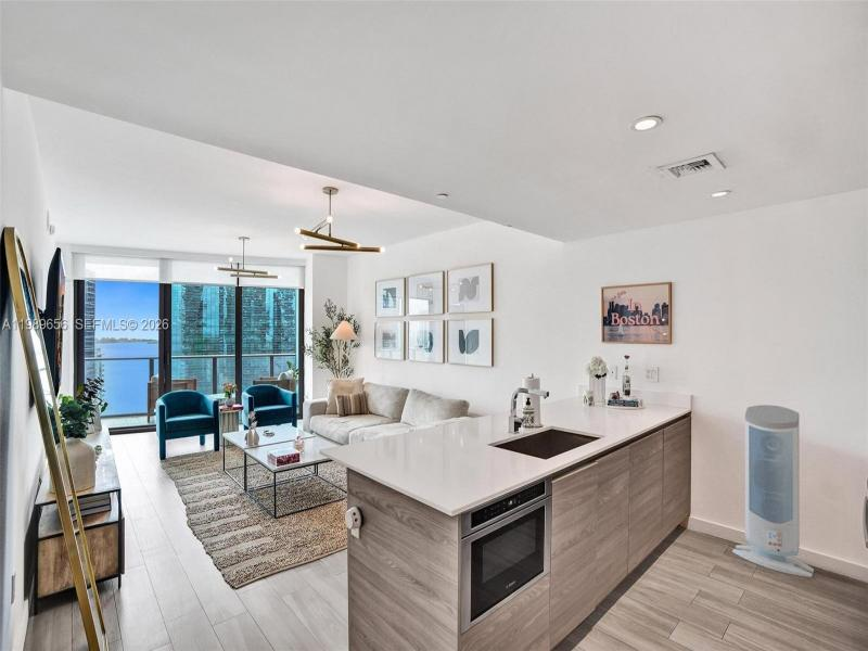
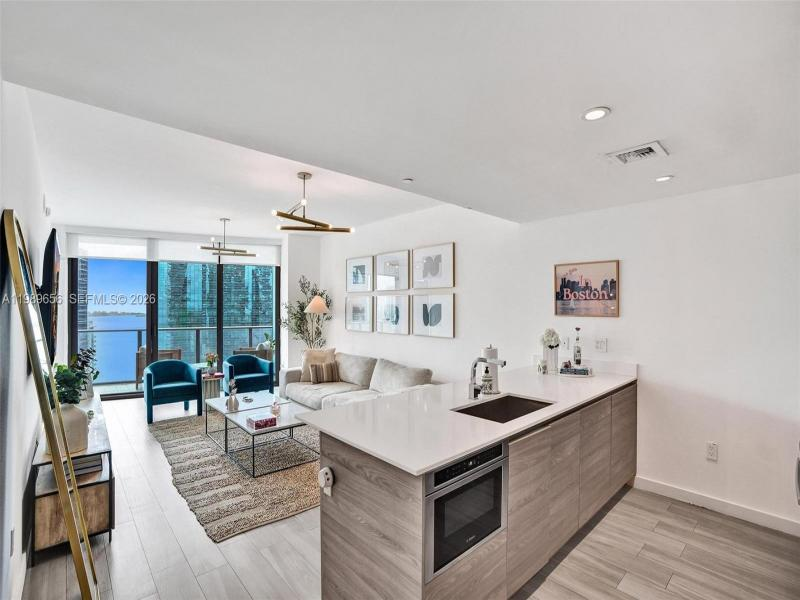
- air purifier [731,404,815,578]
